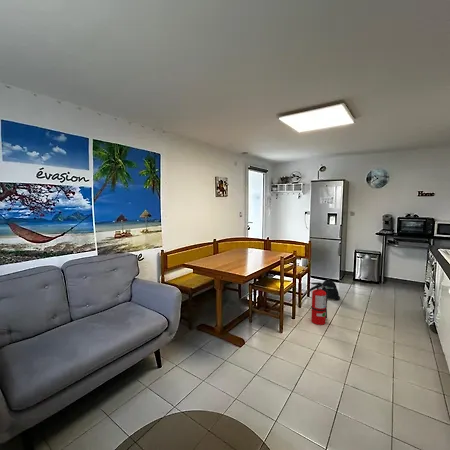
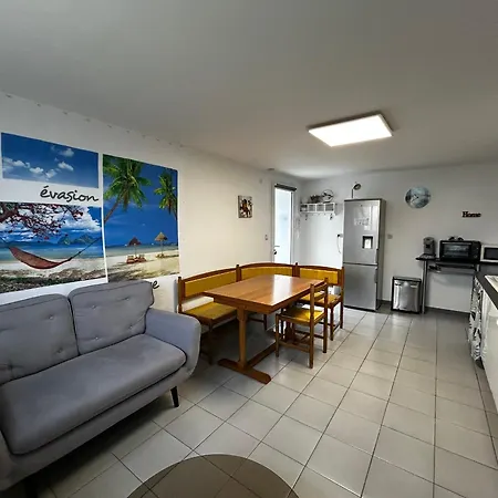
- backpack [321,278,341,301]
- fire extinguisher [308,281,329,326]
